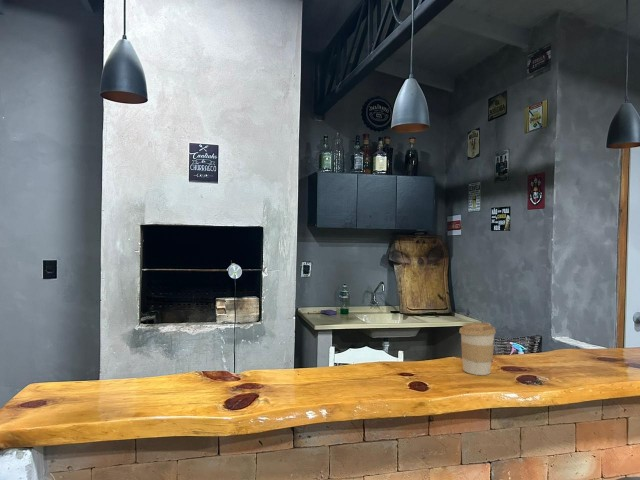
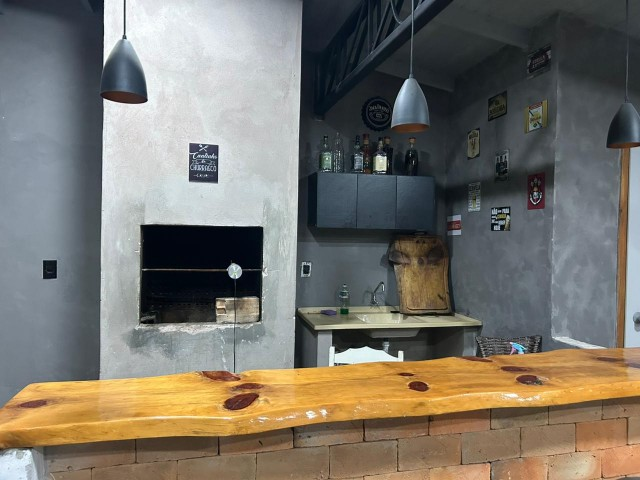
- coffee cup [458,322,497,376]
